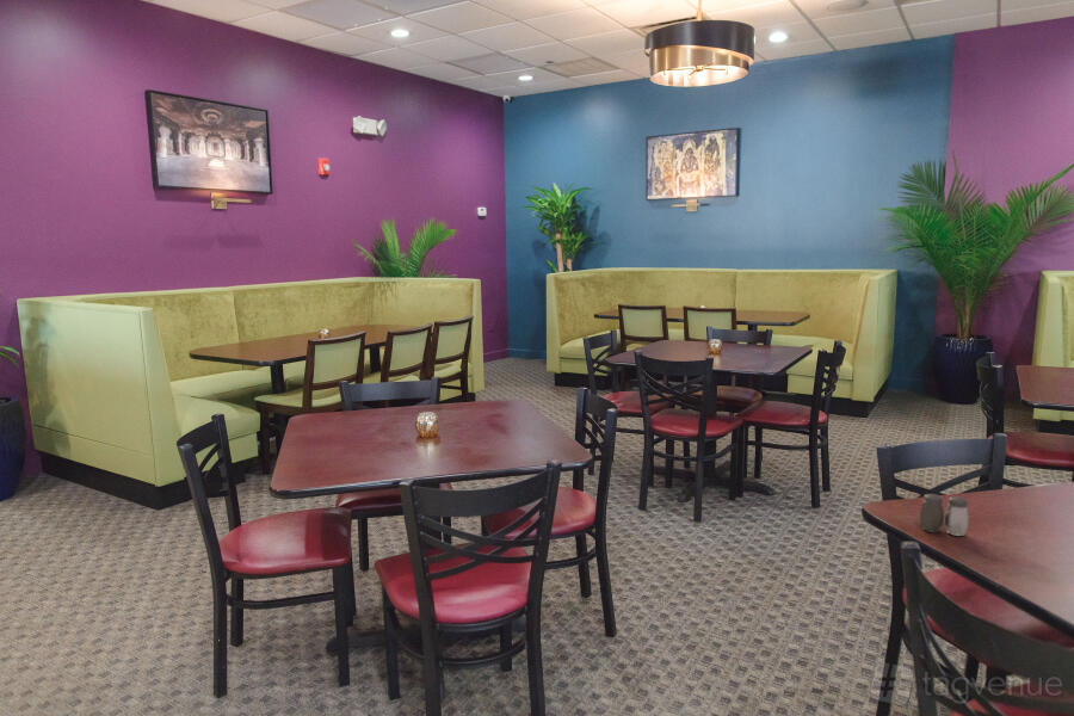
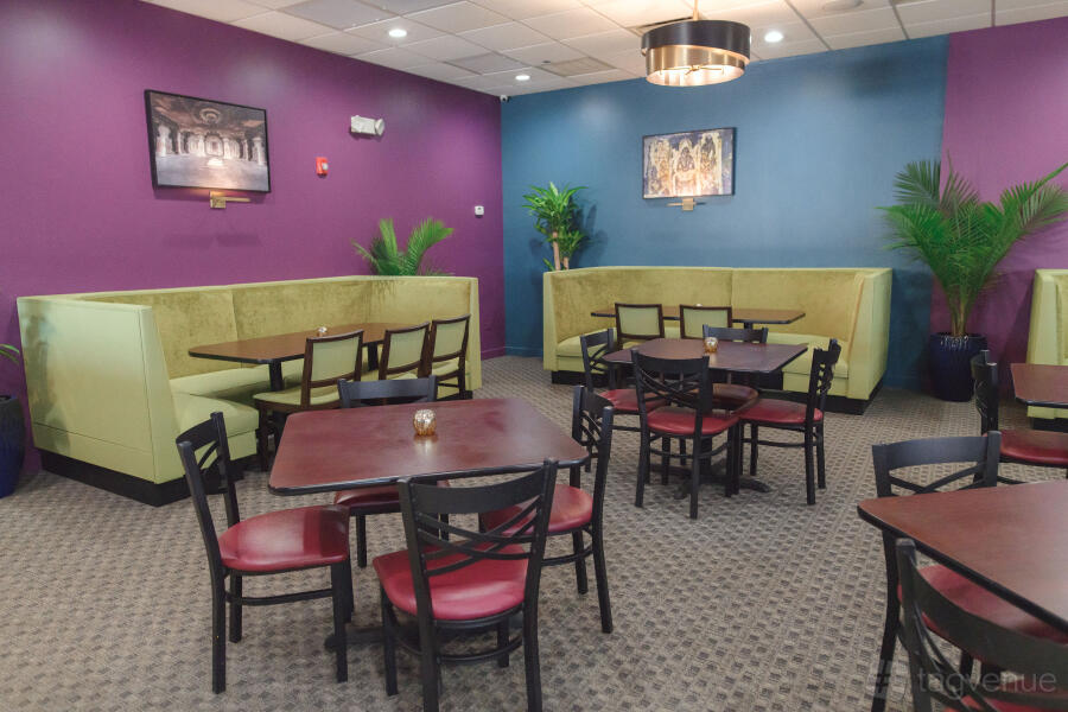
- salt and pepper shaker [919,493,970,537]
